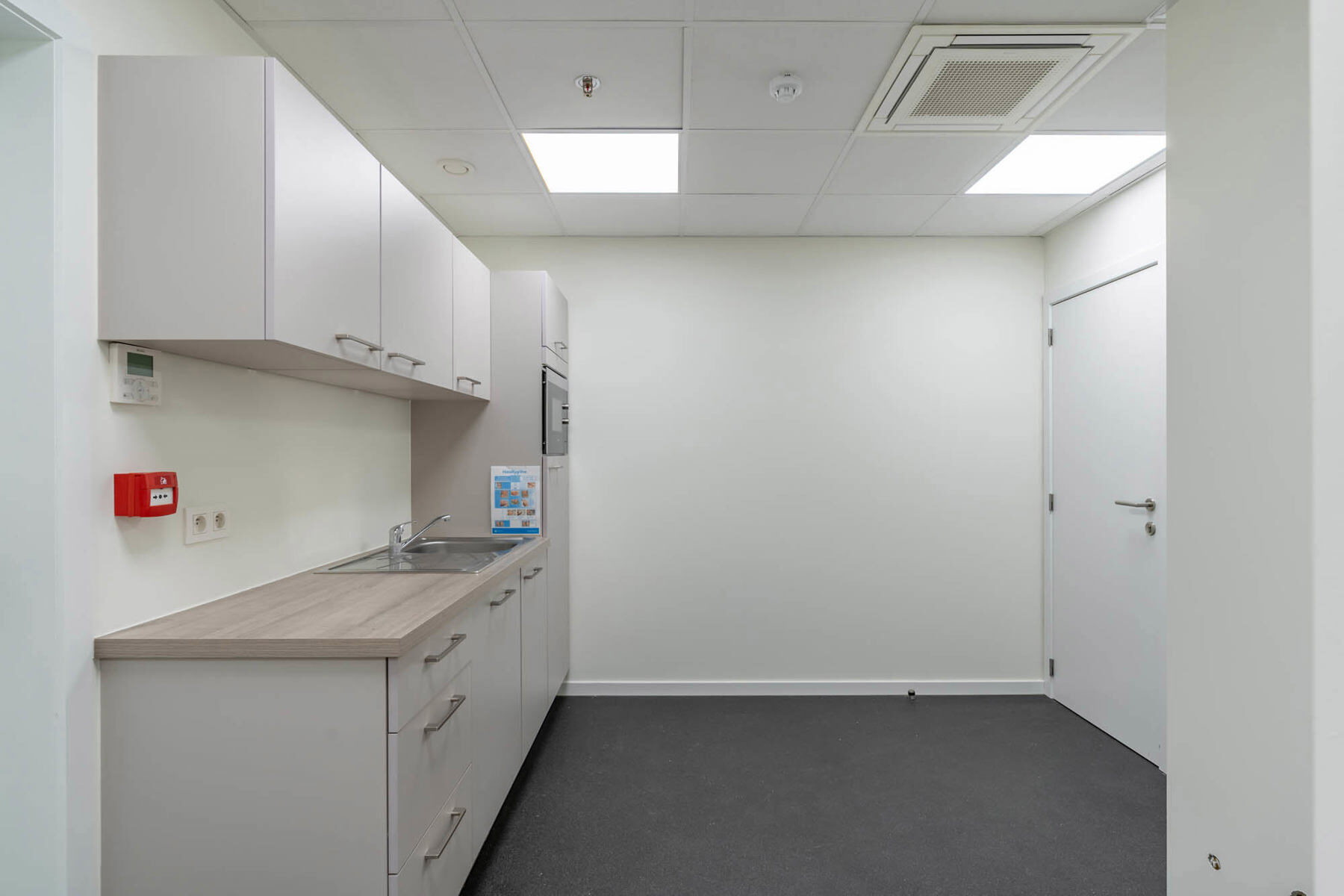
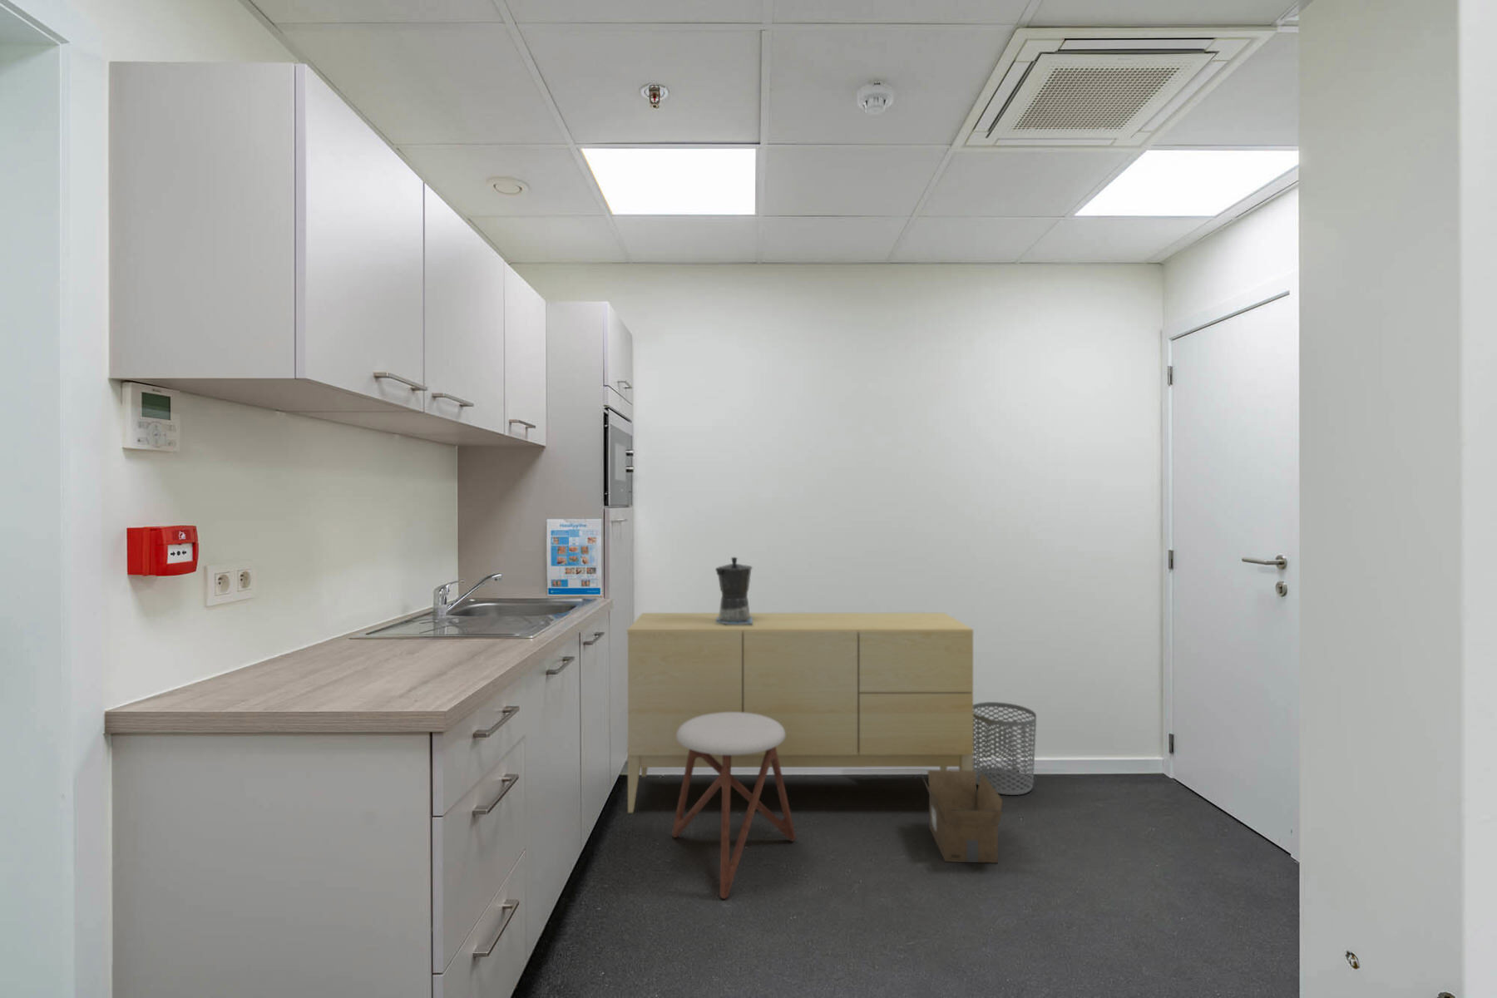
+ waste bin [973,701,1037,796]
+ cardboard box [920,770,1005,864]
+ coffee maker [714,557,753,625]
+ sideboard [626,613,973,813]
+ stool [672,712,796,900]
